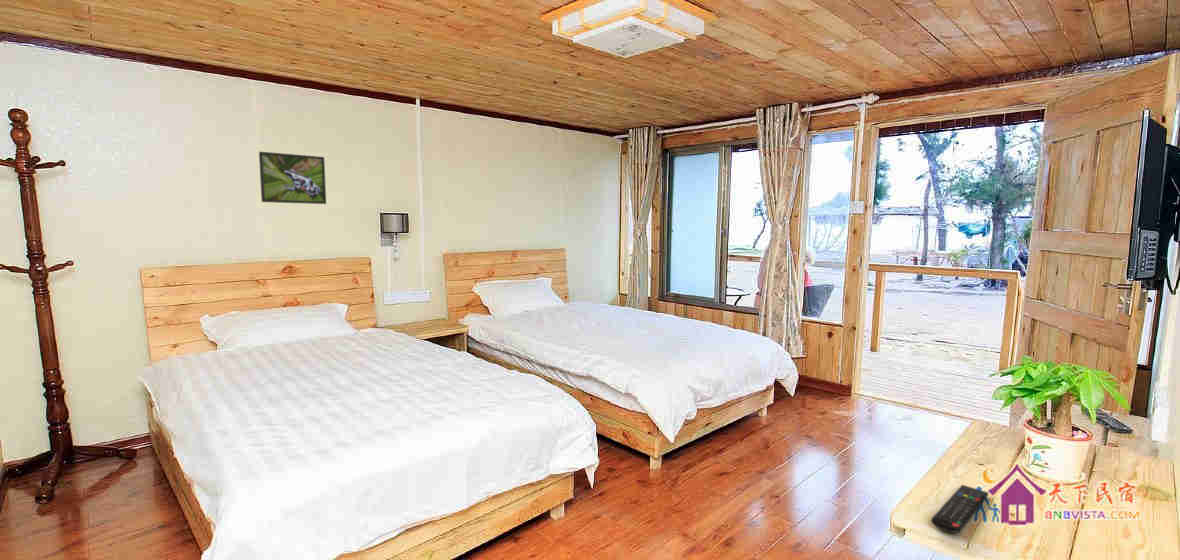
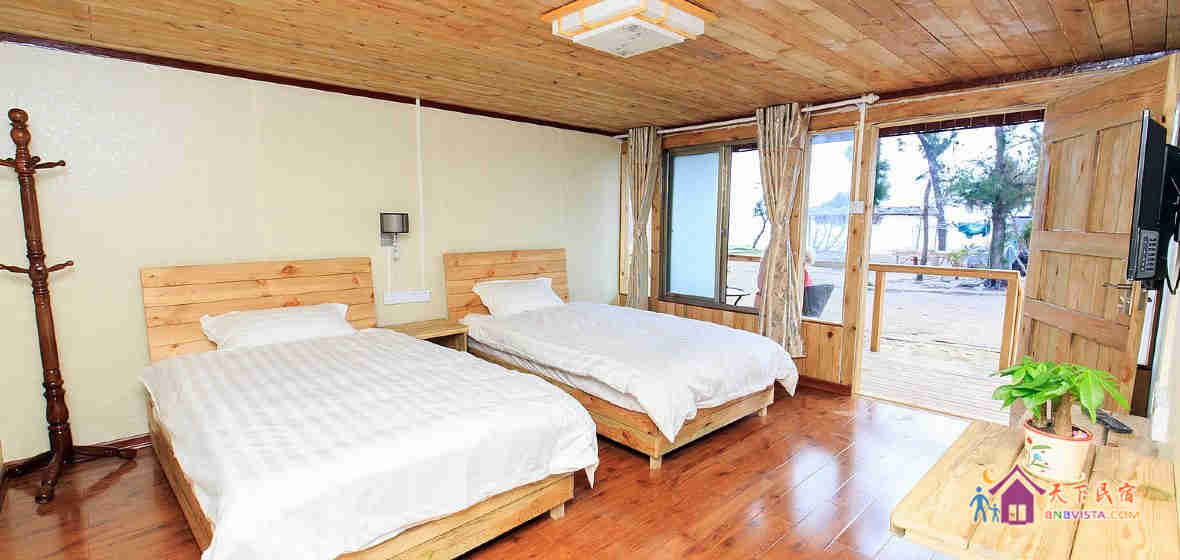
- remote control [930,484,989,534]
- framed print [258,151,327,205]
